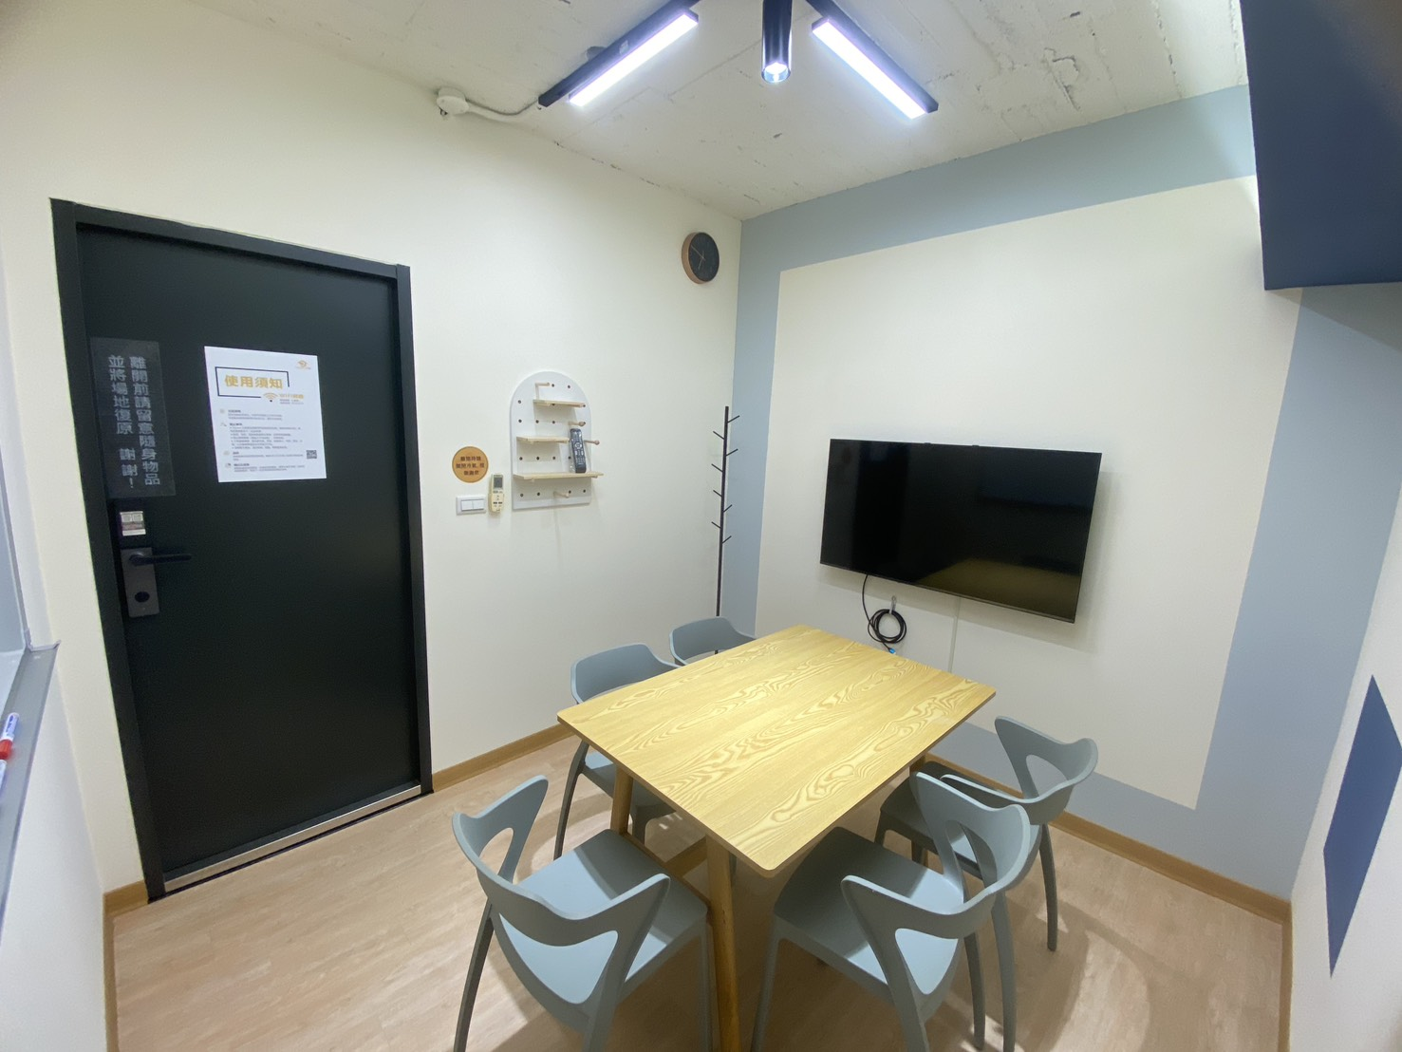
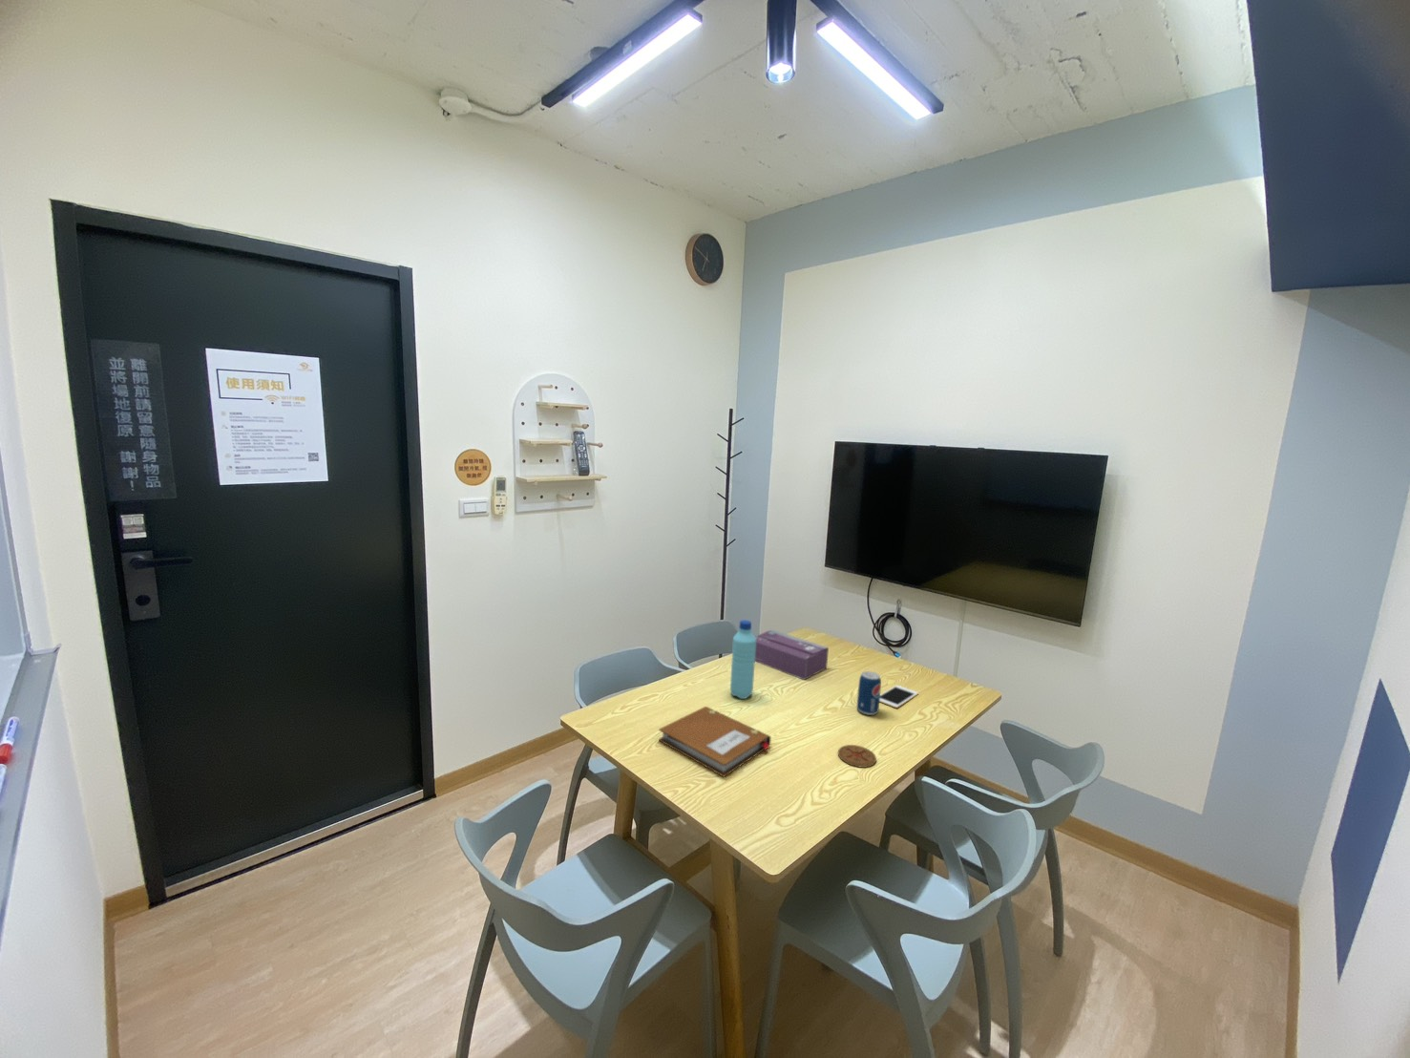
+ notebook [658,706,771,778]
+ cell phone [879,685,919,709]
+ coaster [837,743,878,769]
+ tissue box [754,628,830,681]
+ beverage can [856,670,882,716]
+ water bottle [729,620,756,700]
